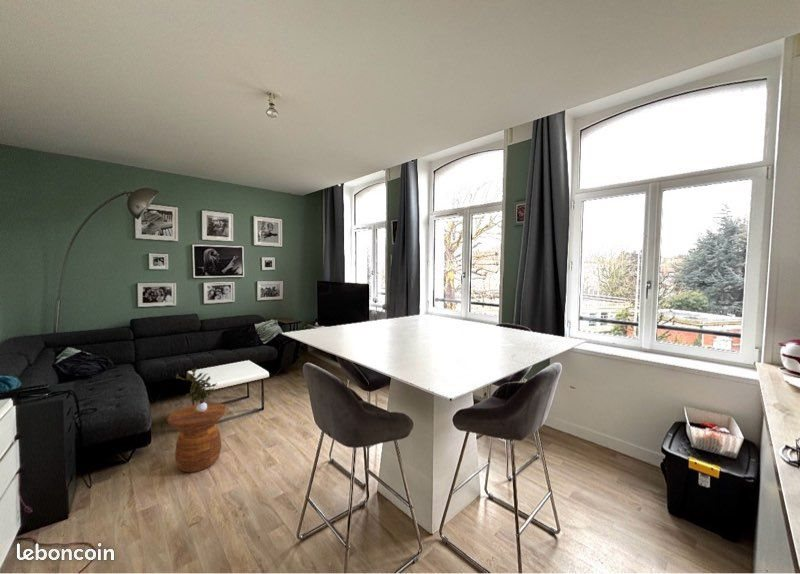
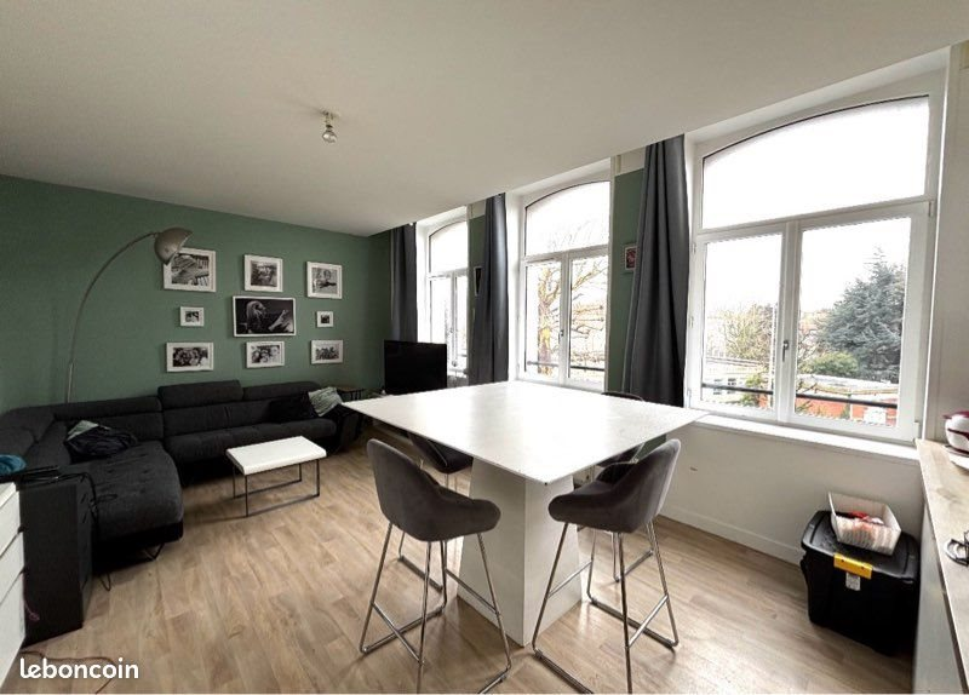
- potted plant [175,366,218,412]
- side table [166,402,227,473]
